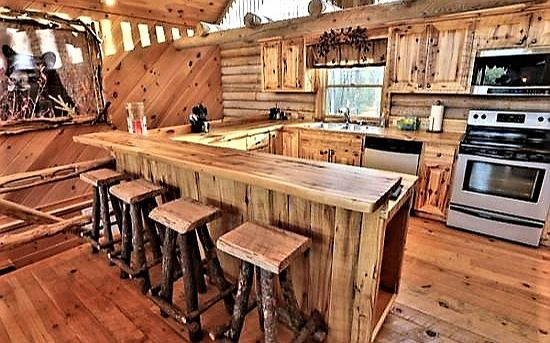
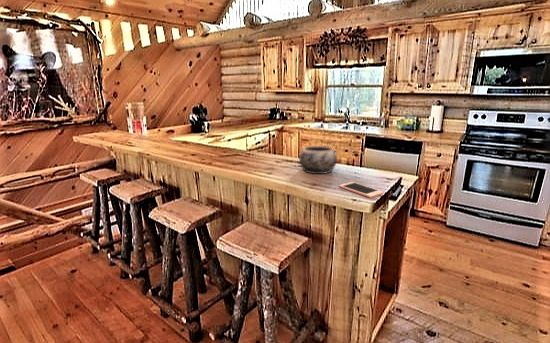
+ cell phone [338,181,385,199]
+ decorative bowl [298,145,338,175]
